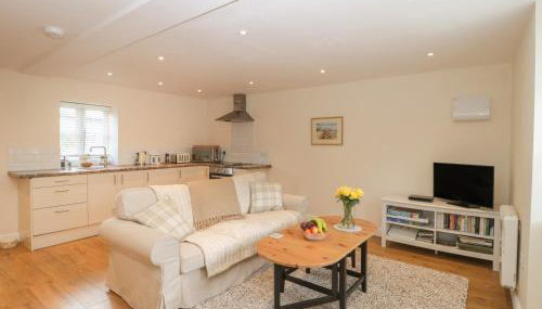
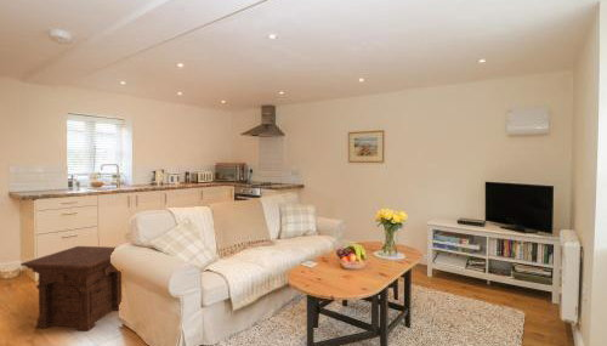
+ side table [19,245,123,331]
